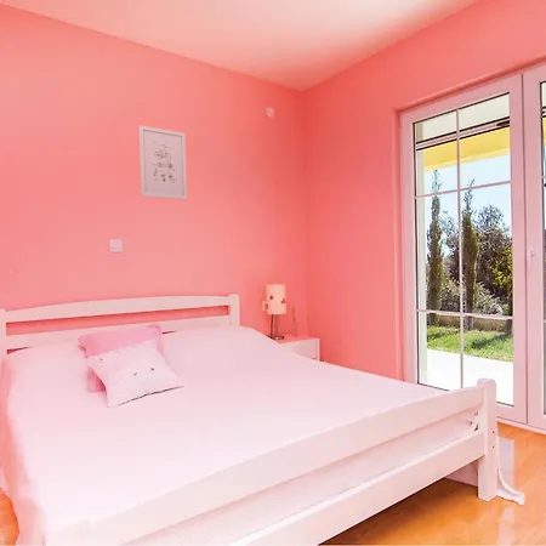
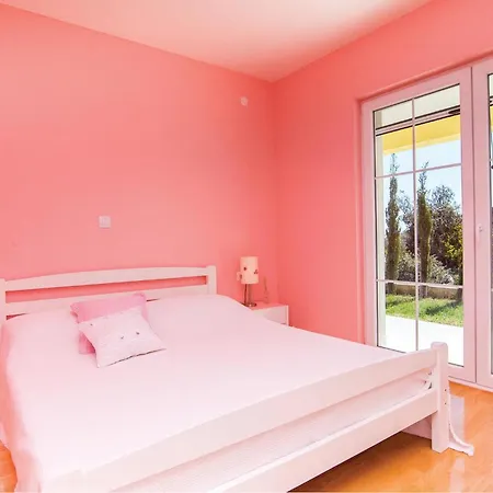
- wall art [137,124,188,201]
